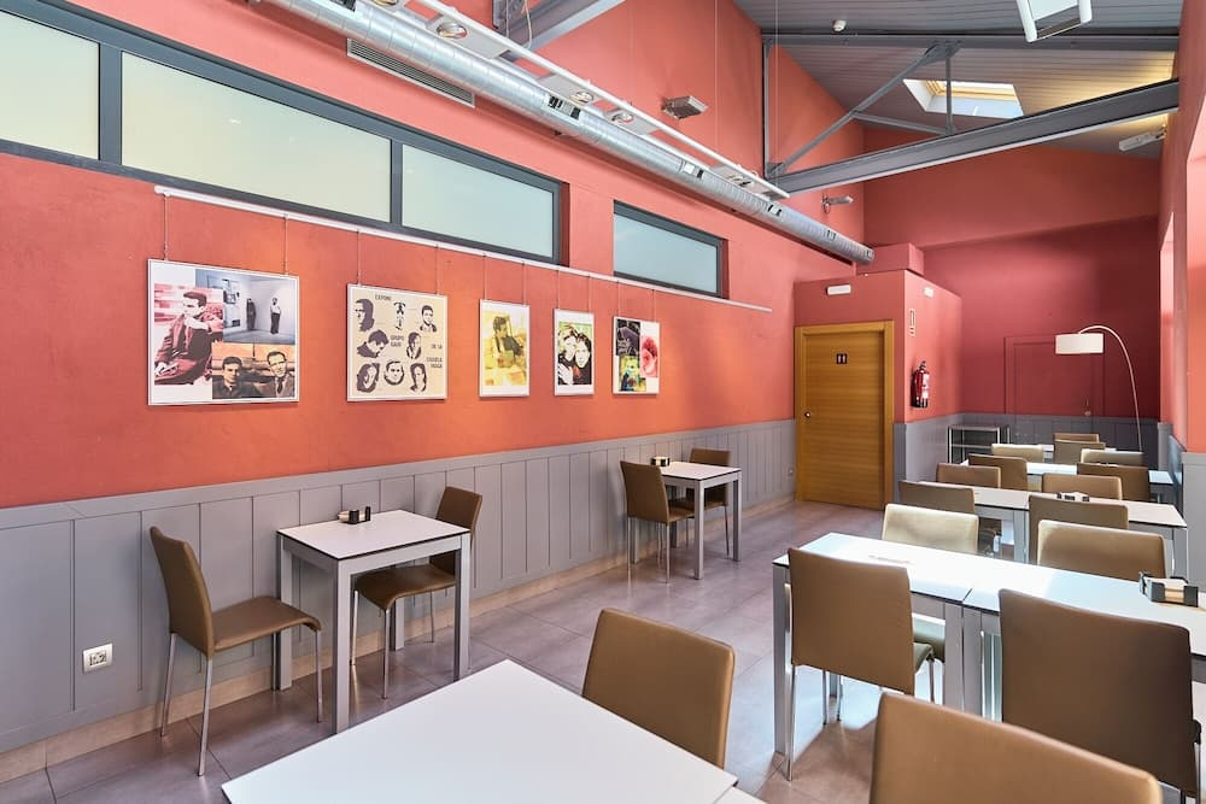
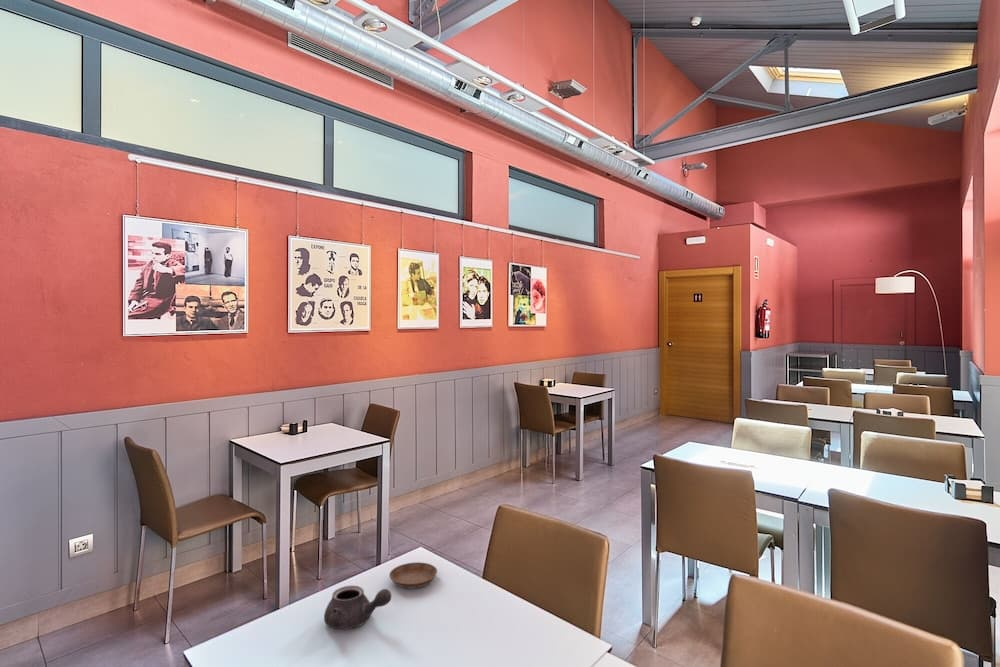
+ teapot [323,584,392,630]
+ saucer [388,561,438,590]
